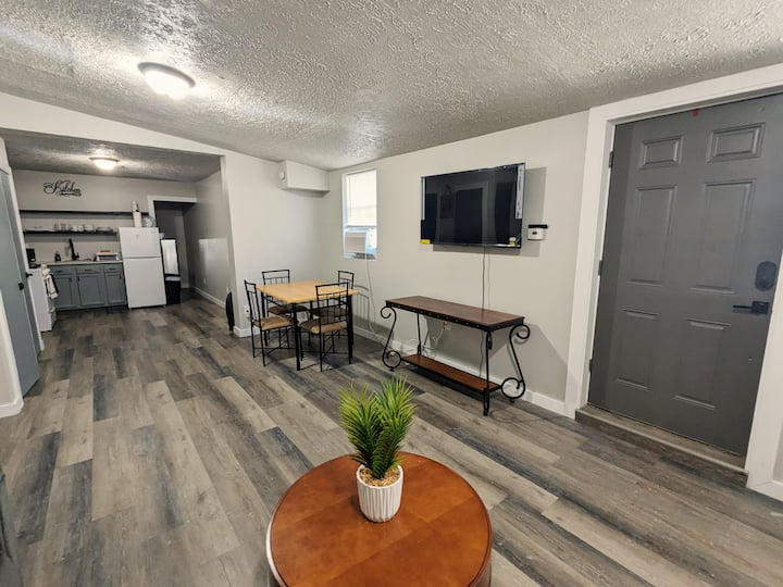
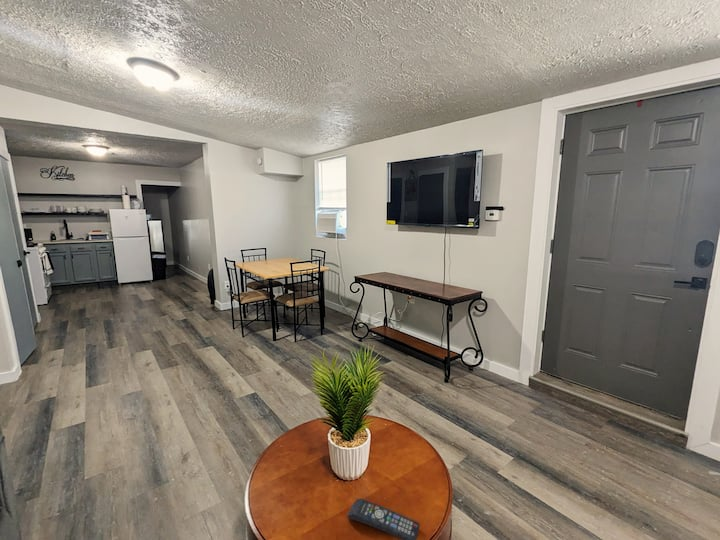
+ remote control [346,497,420,540]
